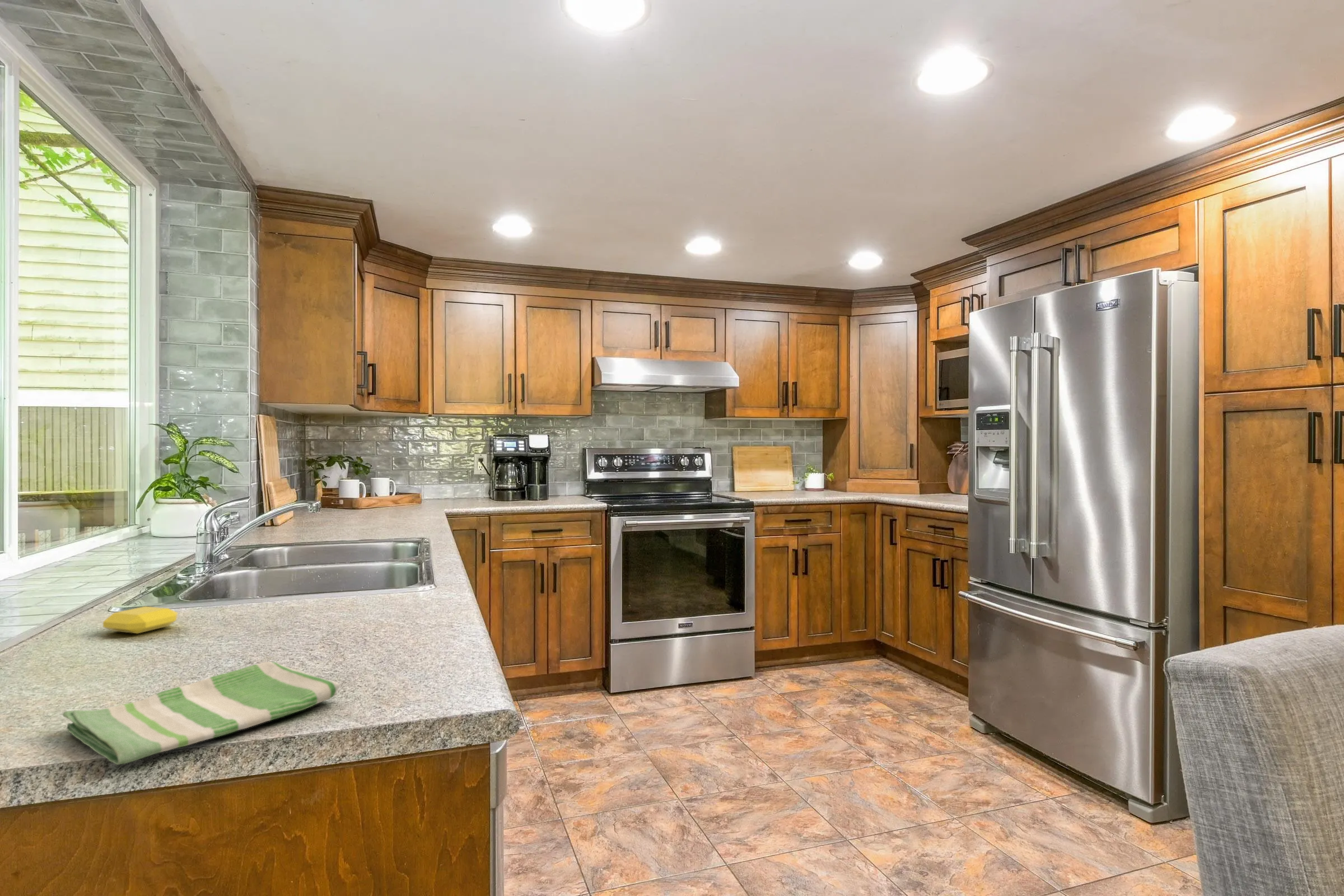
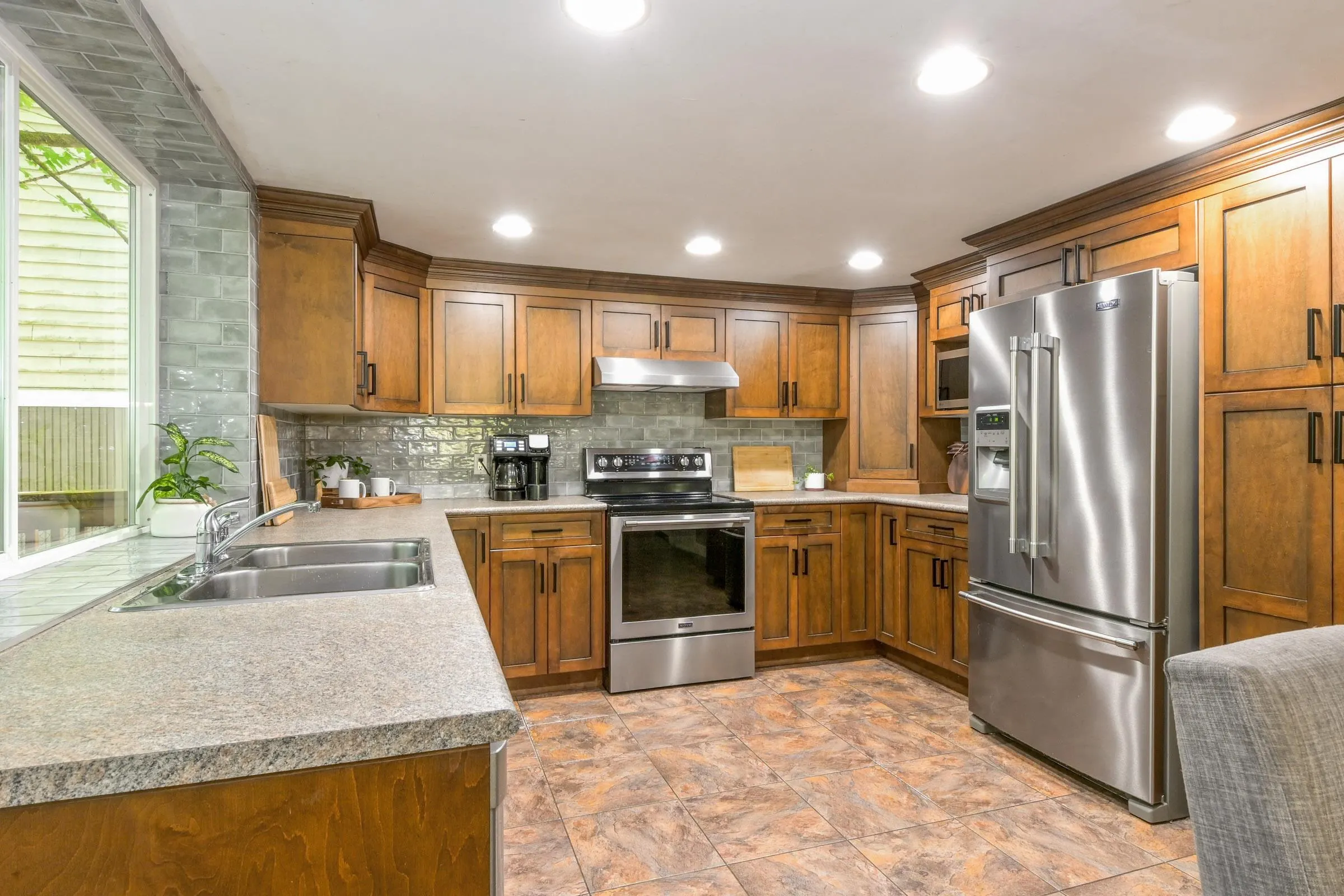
- soap bar [102,606,179,634]
- dish towel [62,661,340,766]
